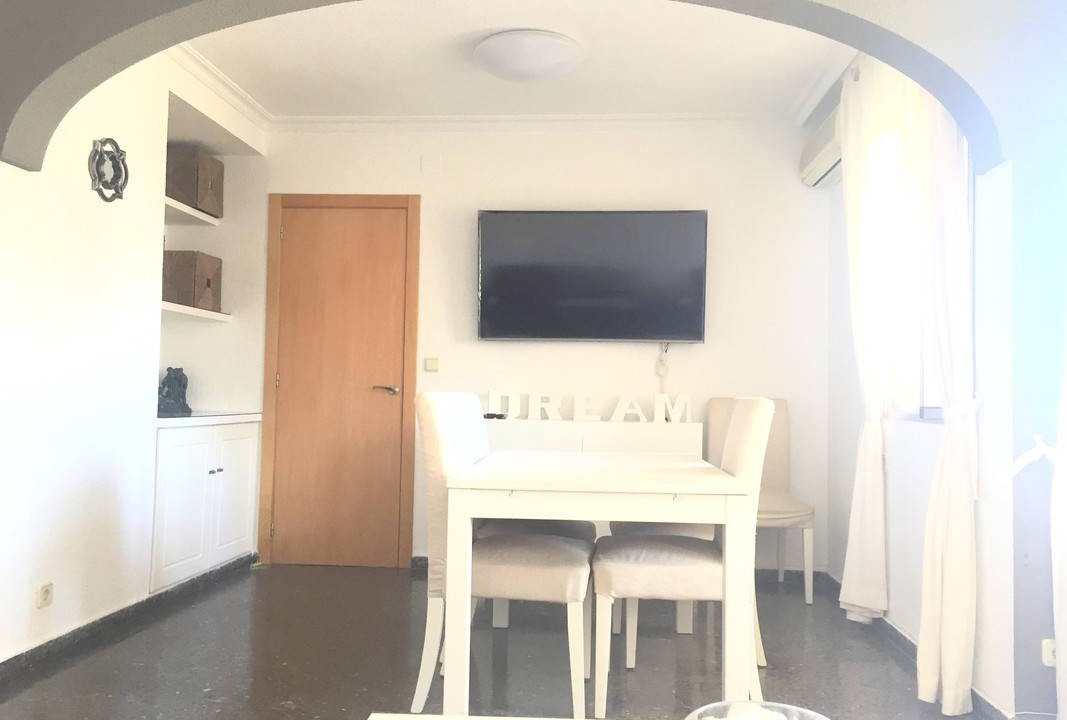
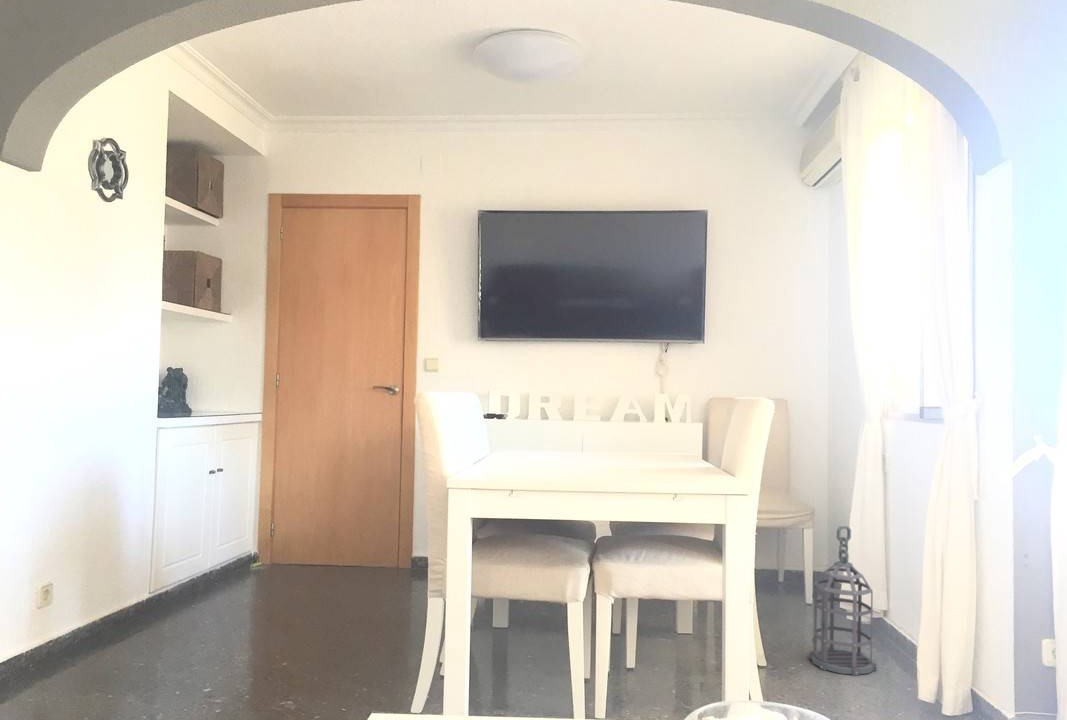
+ lantern [808,525,878,677]
